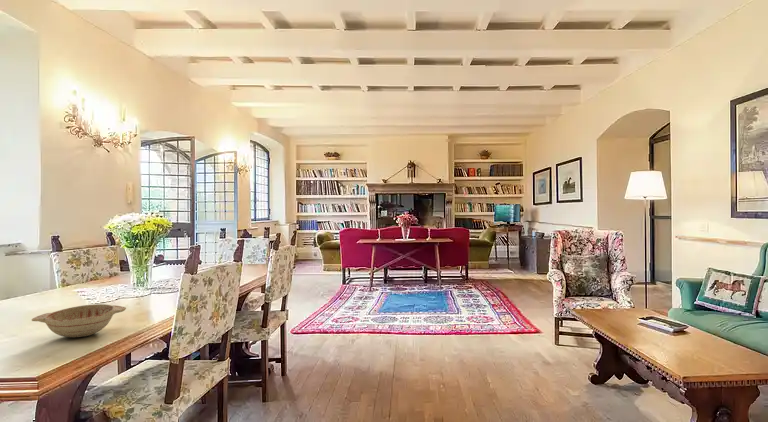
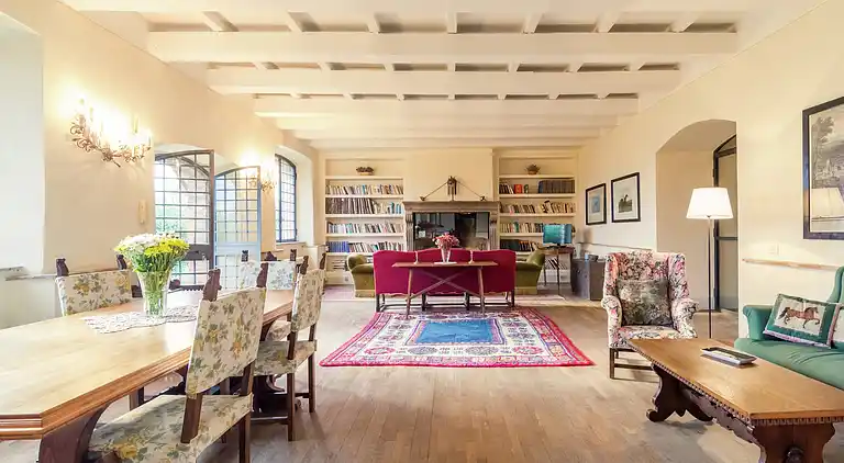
- decorative bowl [31,303,127,338]
